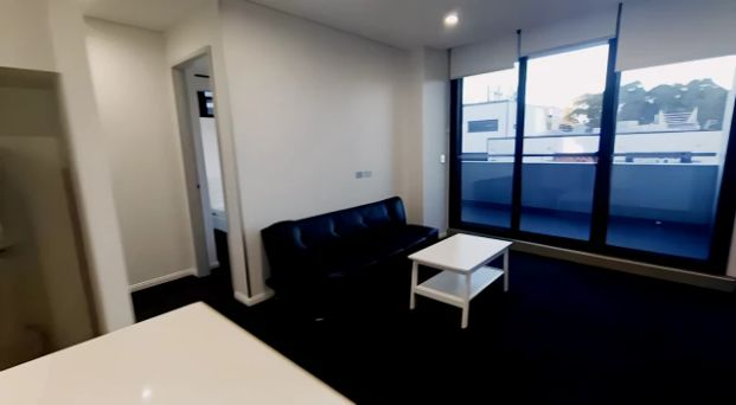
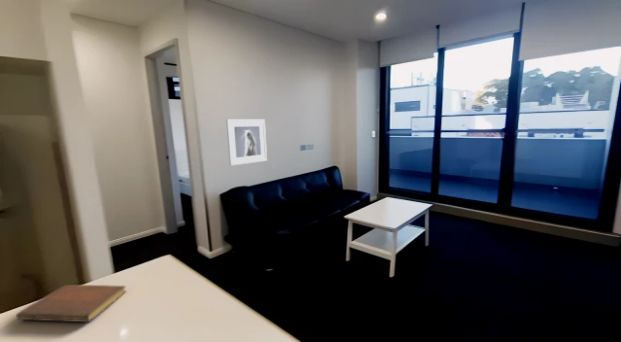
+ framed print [225,118,268,167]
+ notebook [15,284,127,323]
